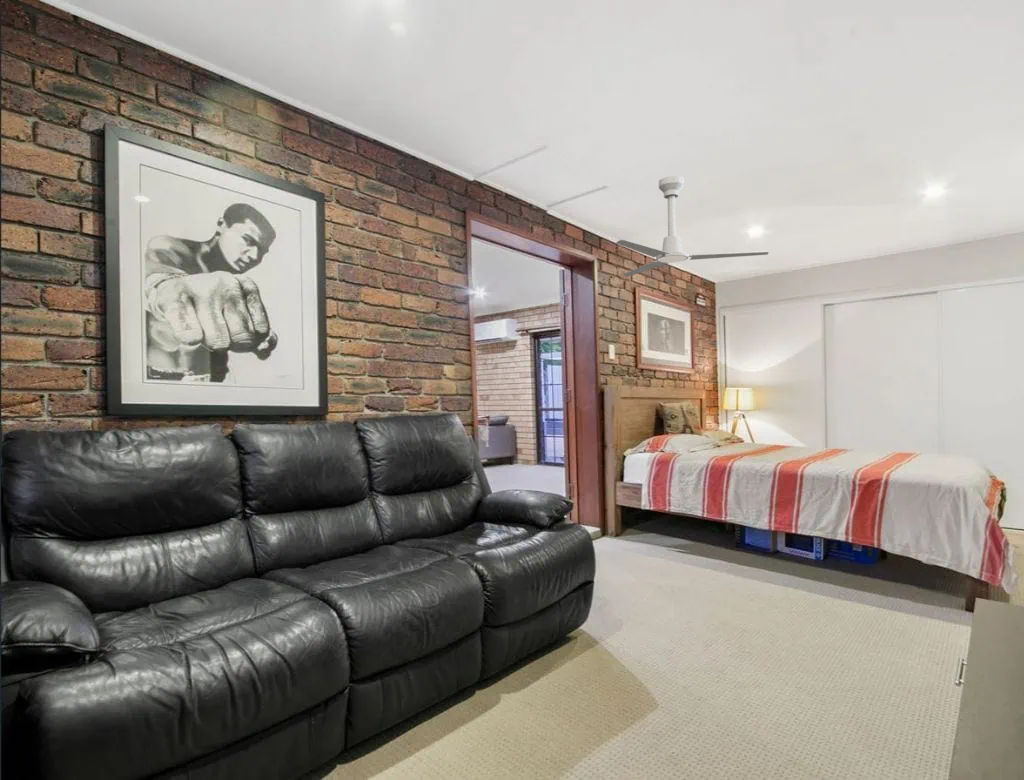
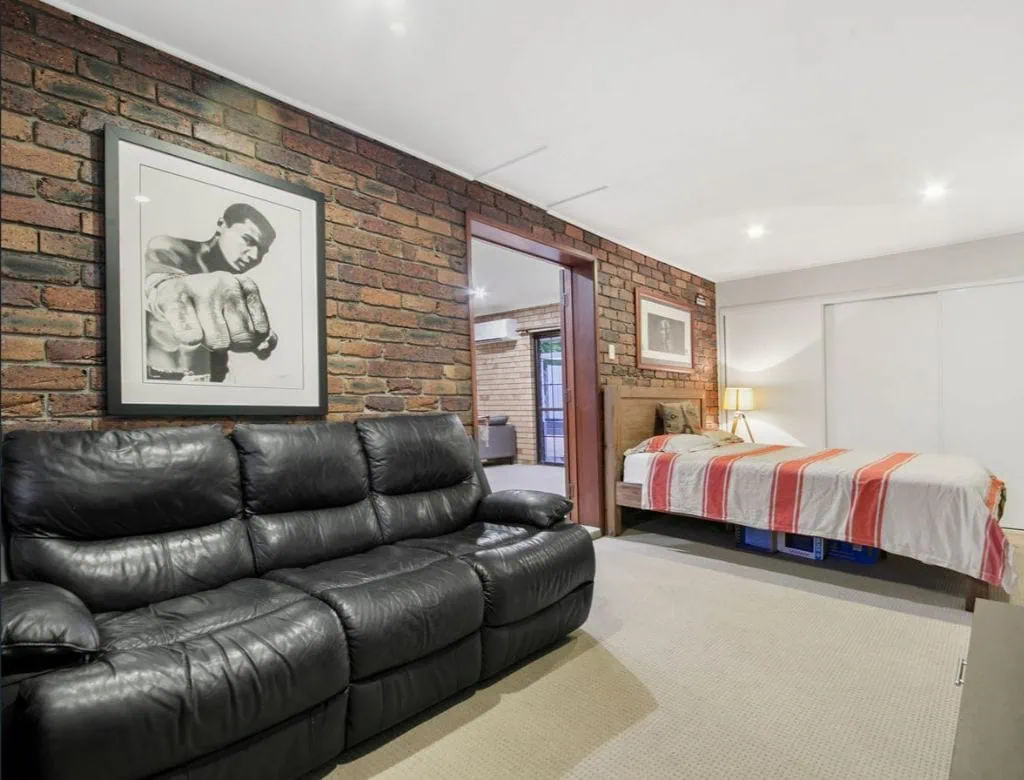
- ceiling fan [615,175,772,278]
